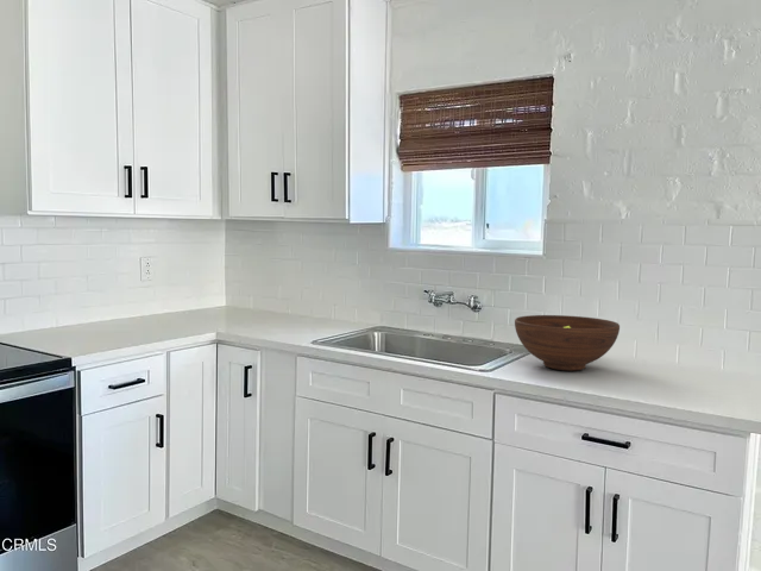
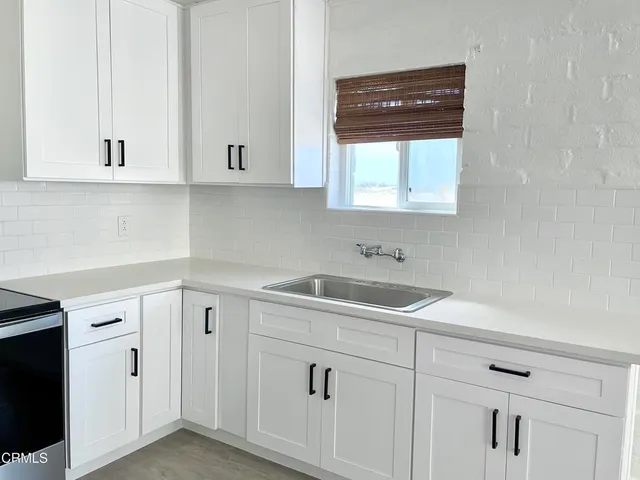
- fruit bowl [514,314,621,371]
